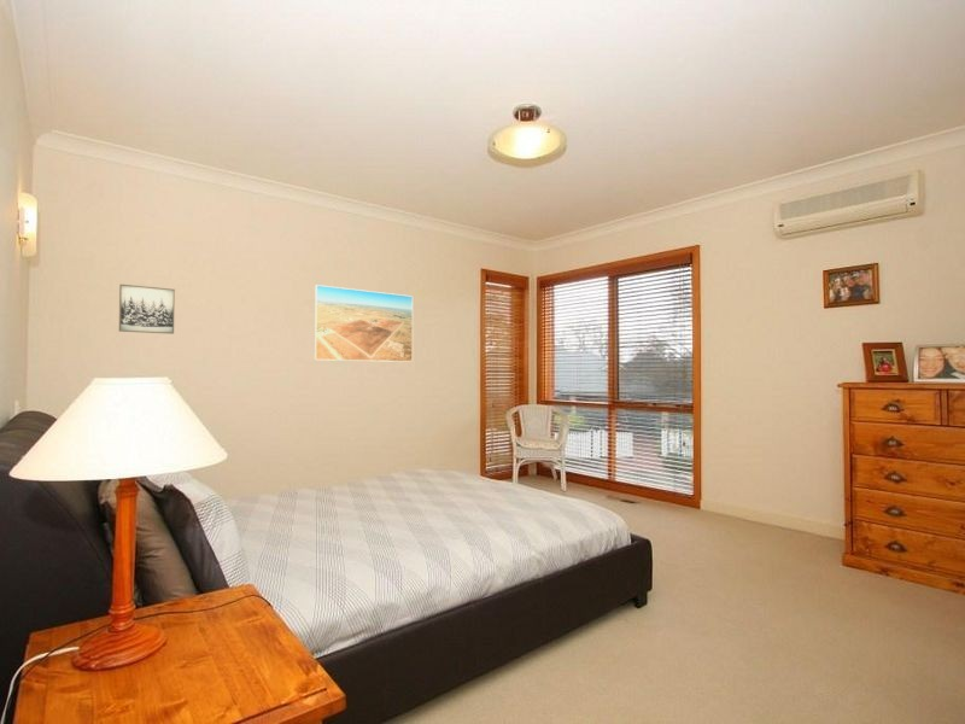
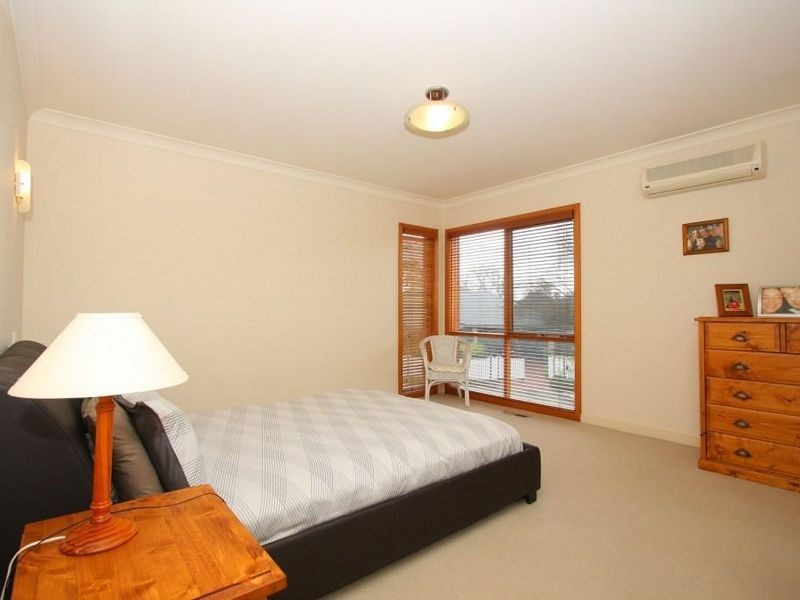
- wall art [118,284,176,335]
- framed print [314,284,414,363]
